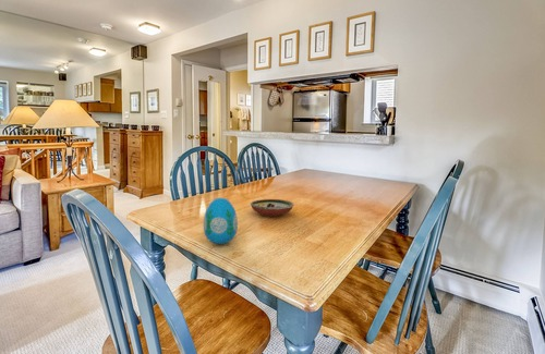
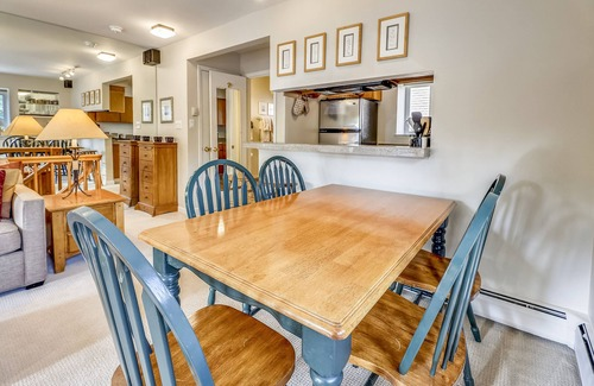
- decorative bowl [250,198,295,218]
- decorative egg [203,197,239,245]
